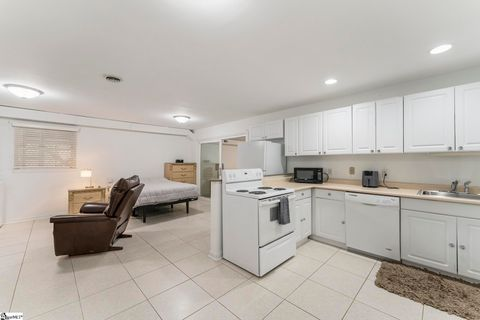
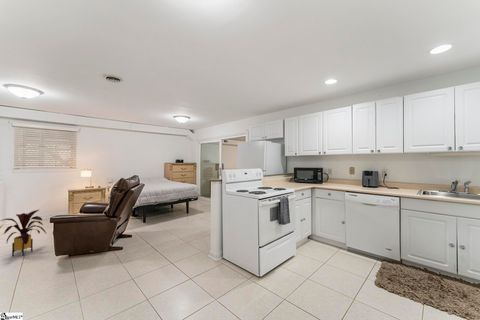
+ house plant [0,208,47,257]
